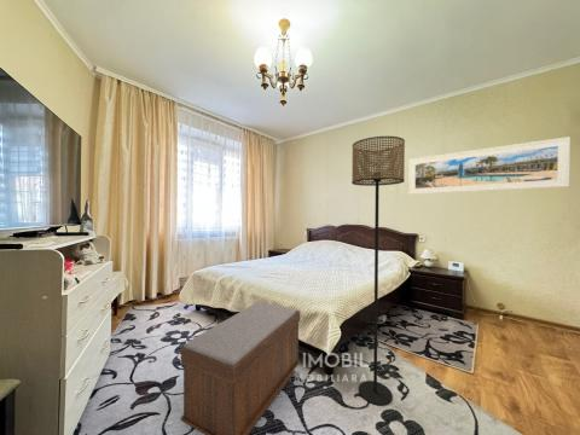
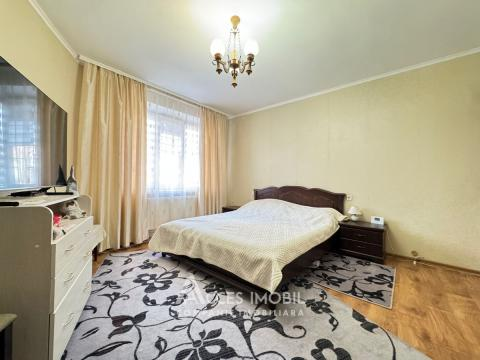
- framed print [407,135,572,196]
- bench [180,301,301,435]
- floor lamp [350,135,406,407]
